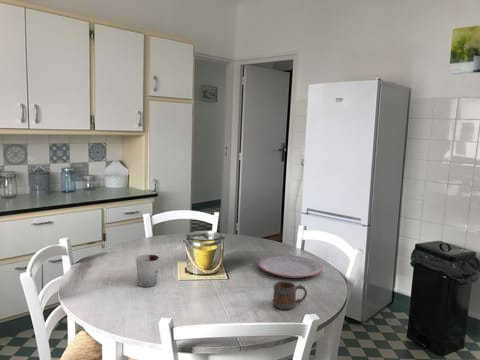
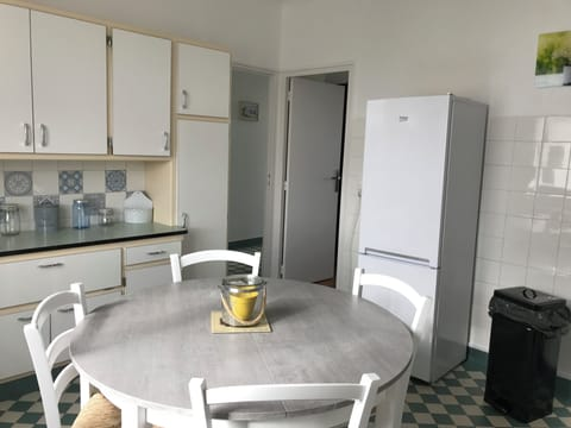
- cup [135,254,160,288]
- plate [257,254,323,279]
- mug [272,280,308,311]
